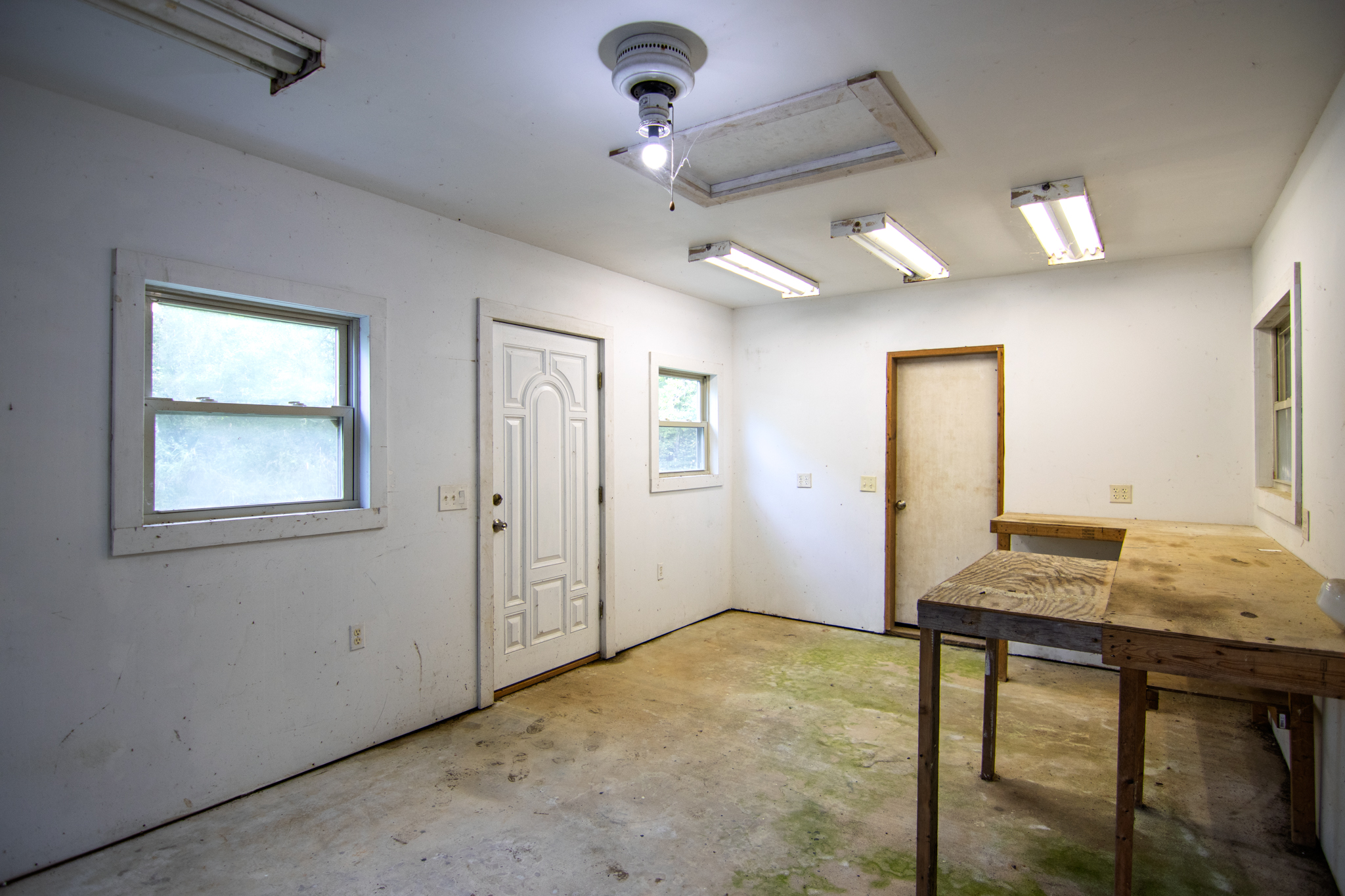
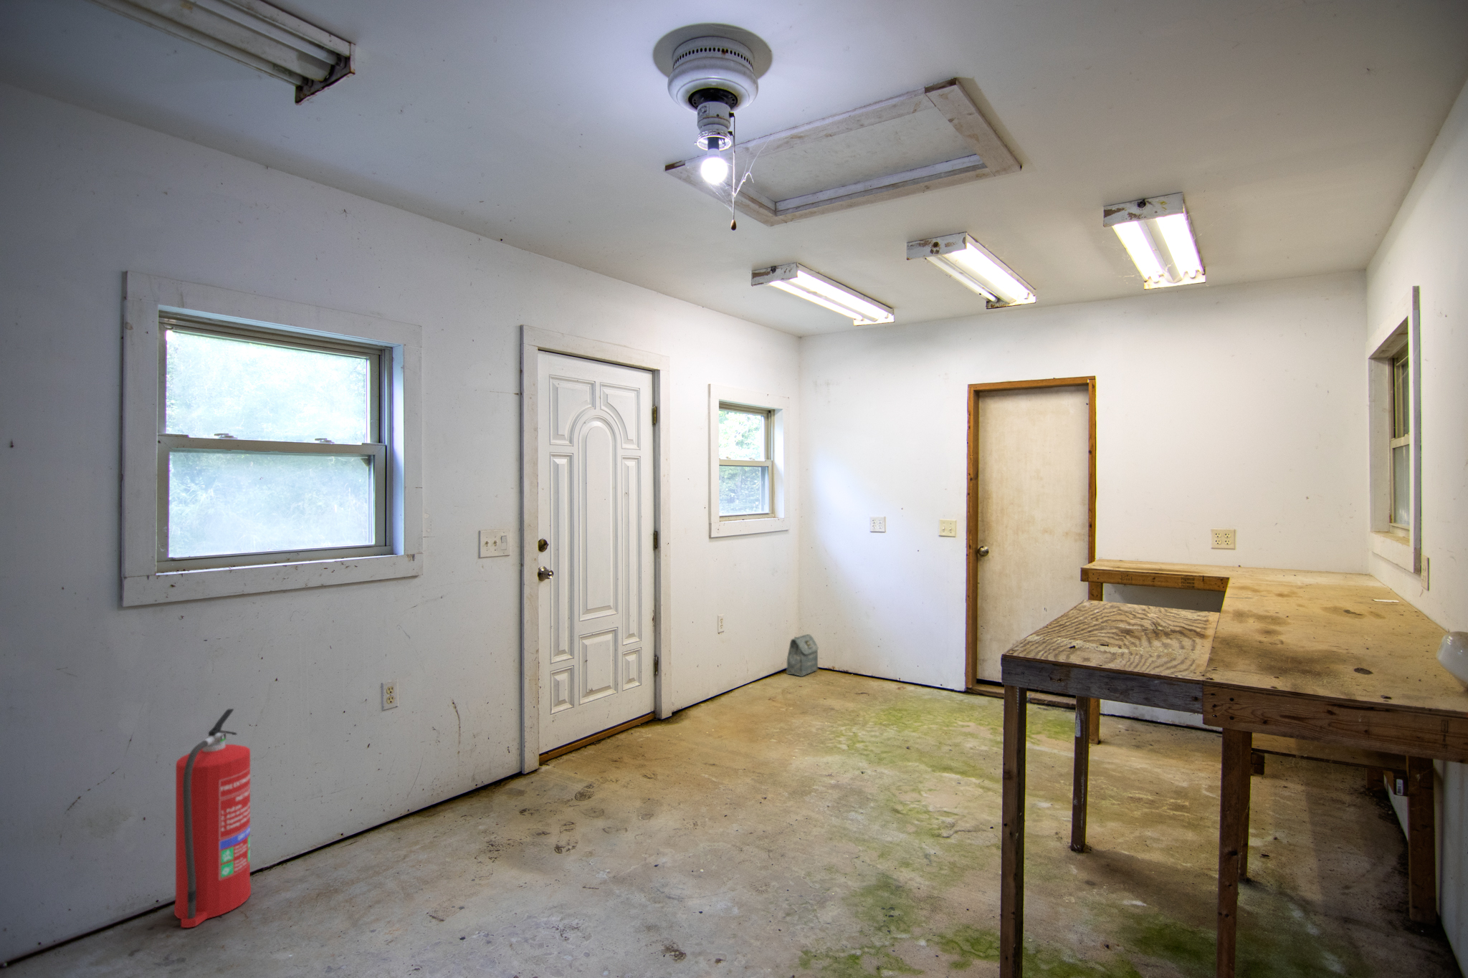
+ fire extinguisher [174,708,252,929]
+ bag [786,633,820,678]
